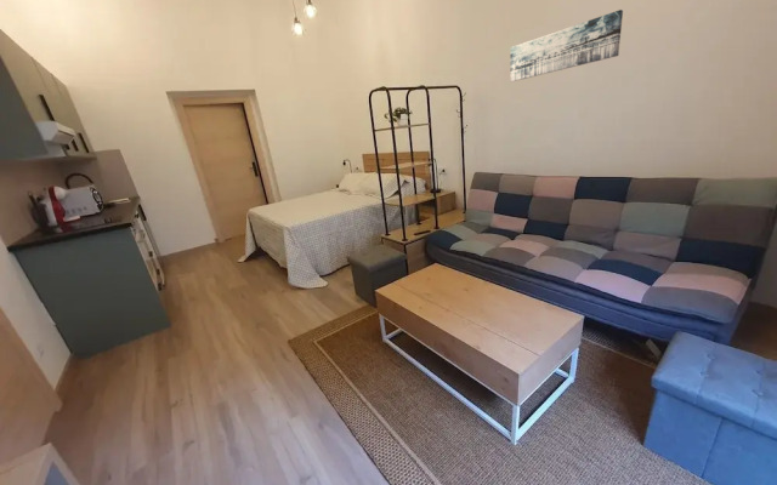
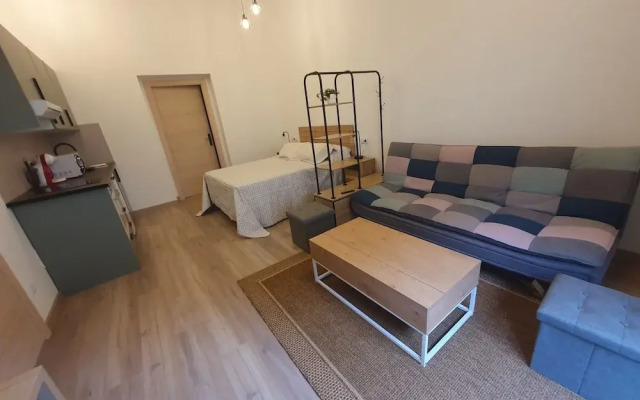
- wall art [509,8,624,82]
